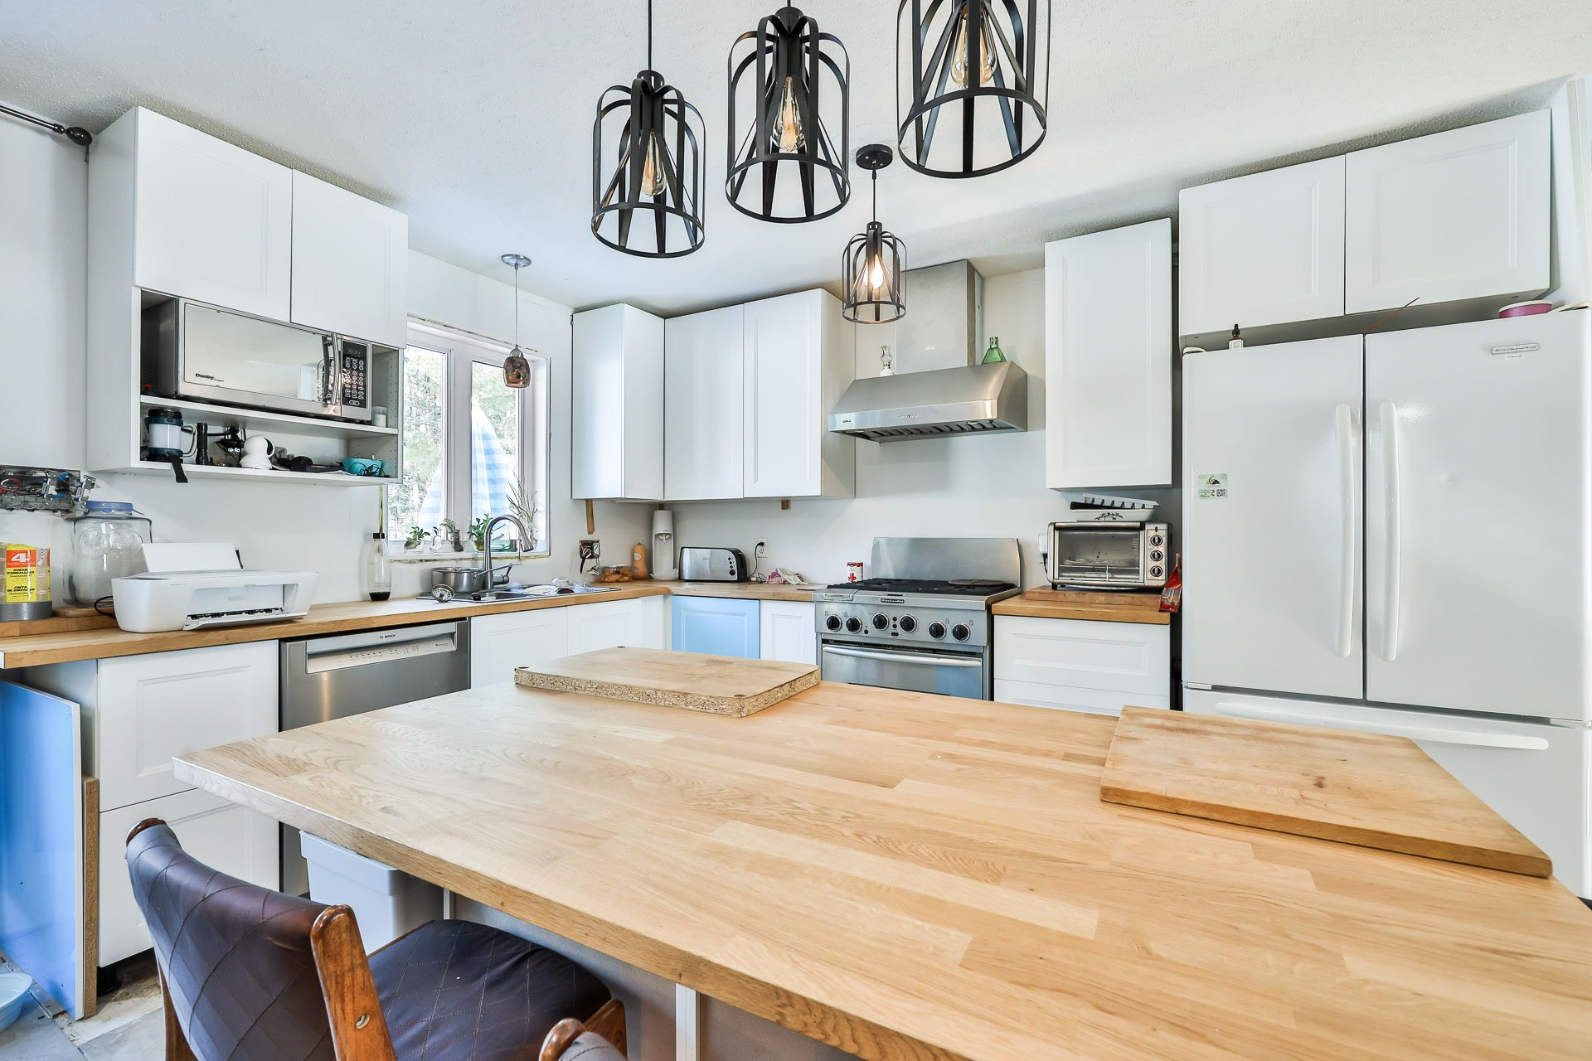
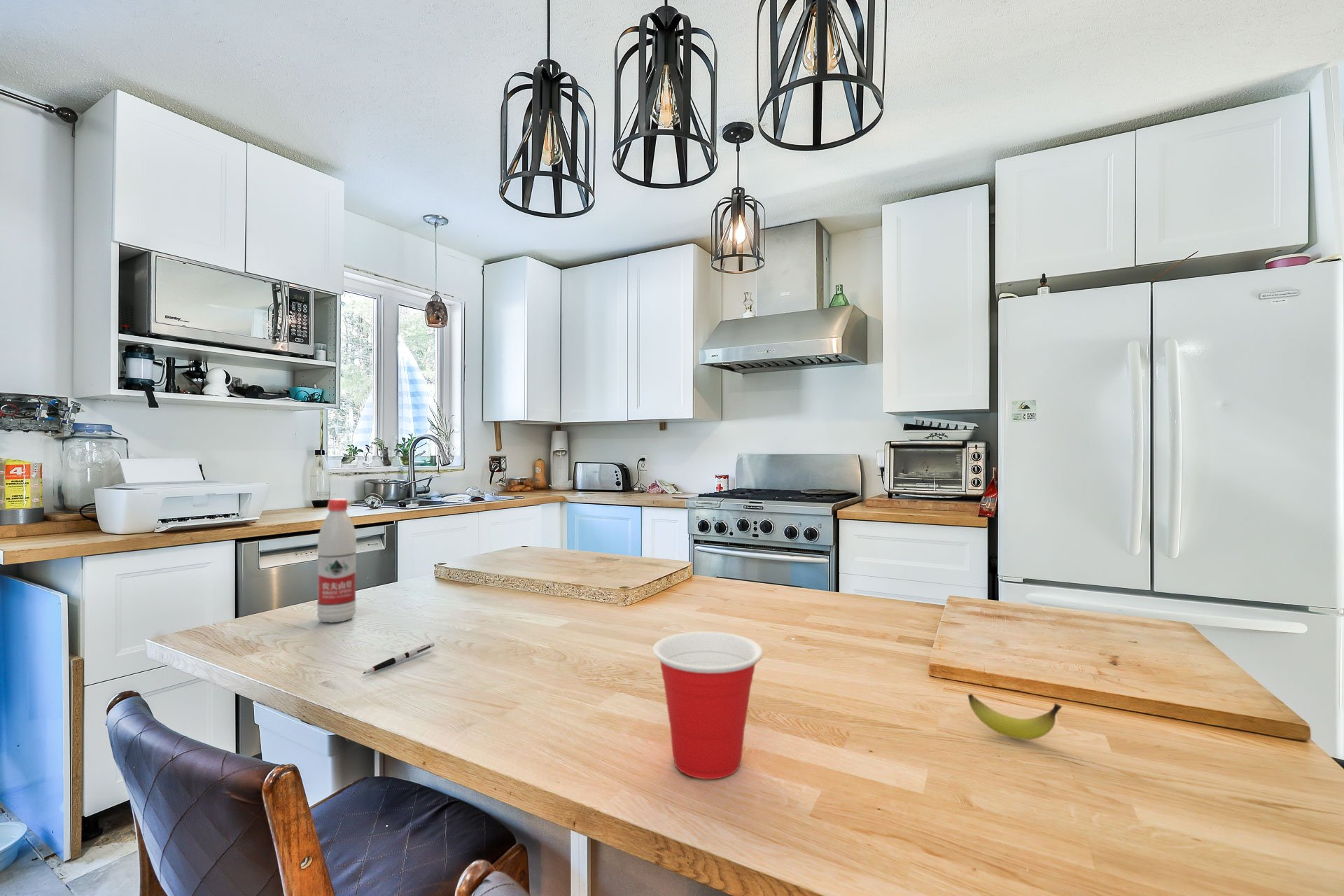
+ banana [967,693,1063,741]
+ cup [652,631,764,780]
+ pen [362,642,435,675]
+ water bottle [316,498,357,624]
